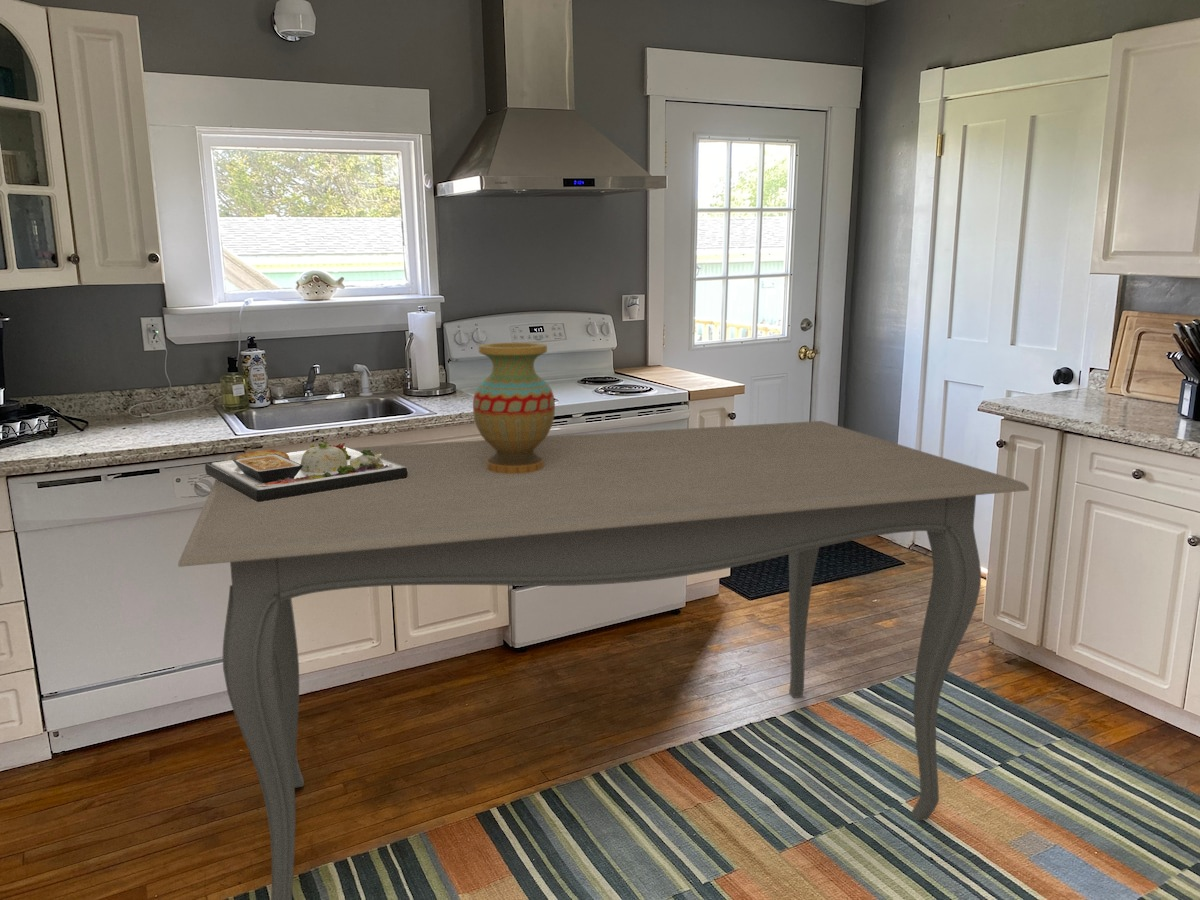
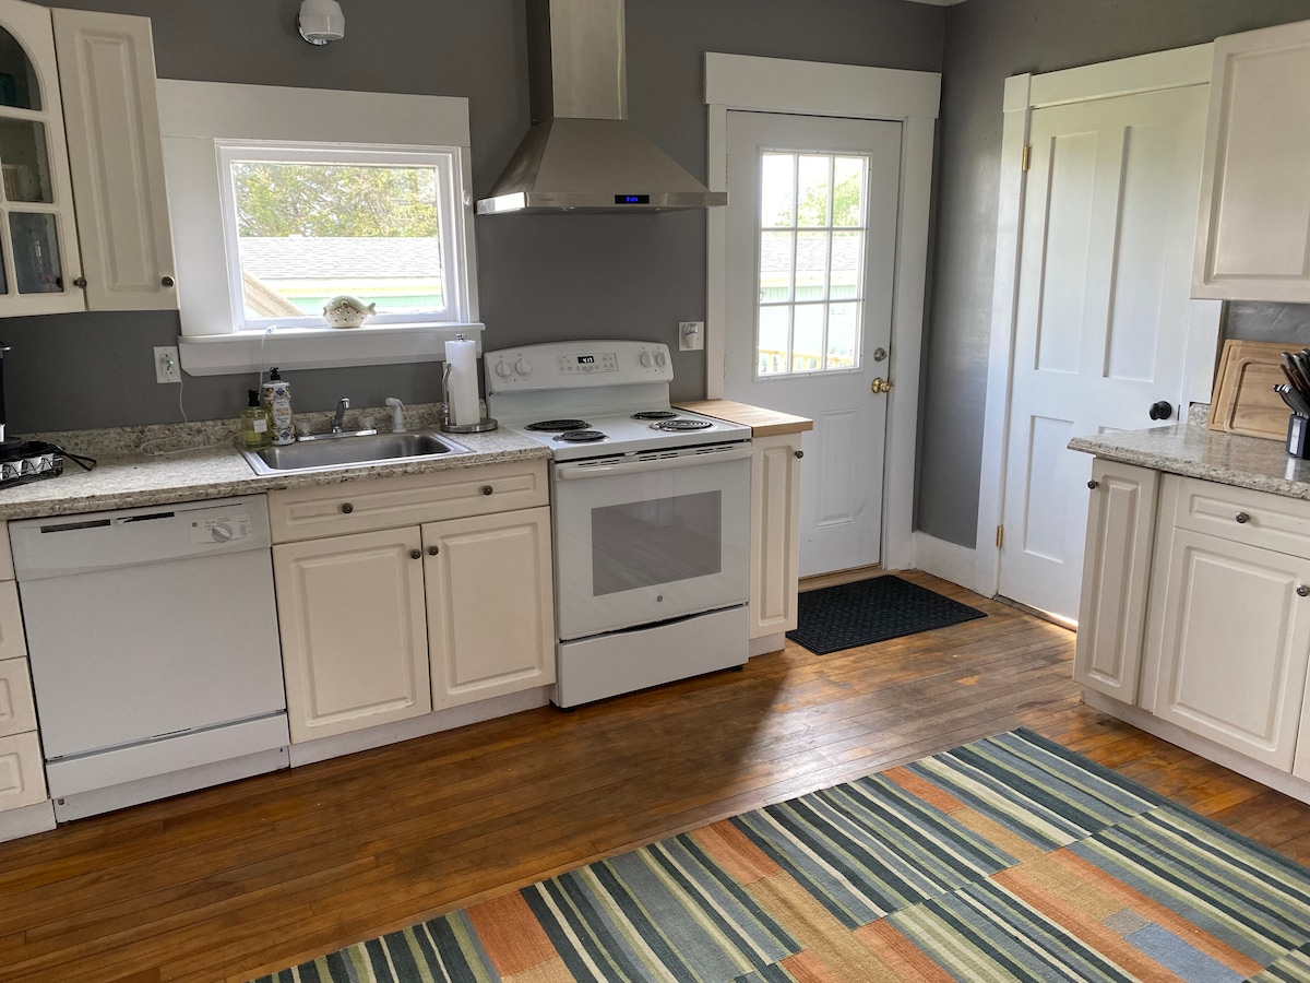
- dining table [177,420,1030,900]
- vase [472,342,556,474]
- food plate [204,439,408,502]
